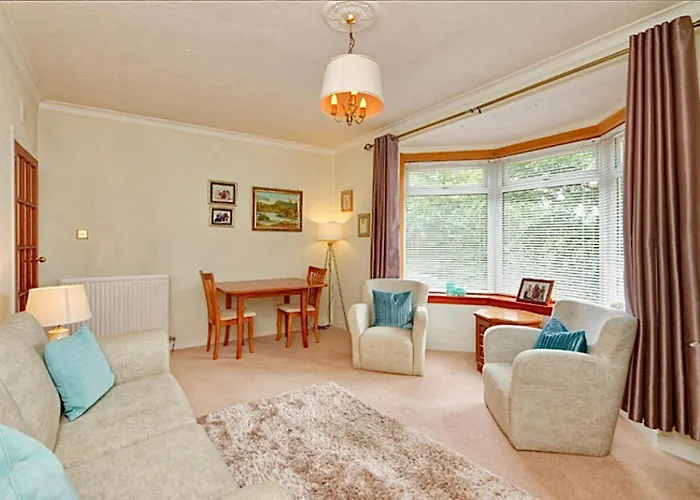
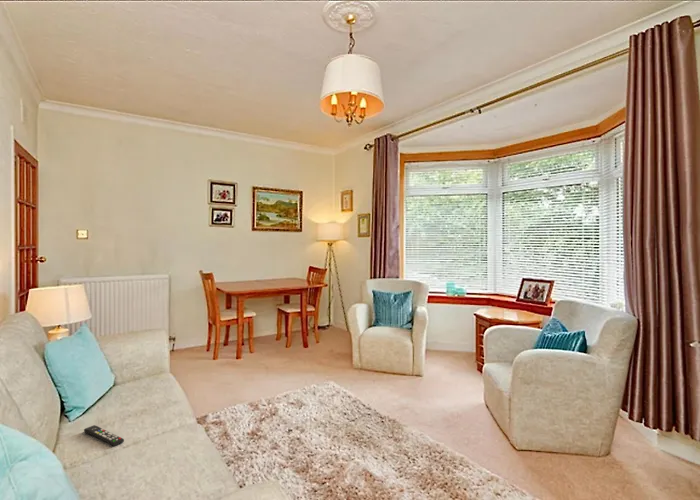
+ remote control [83,424,125,447]
